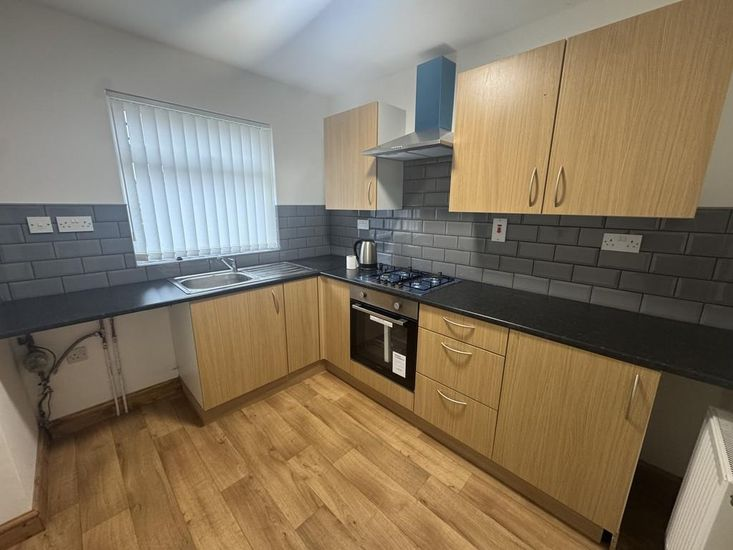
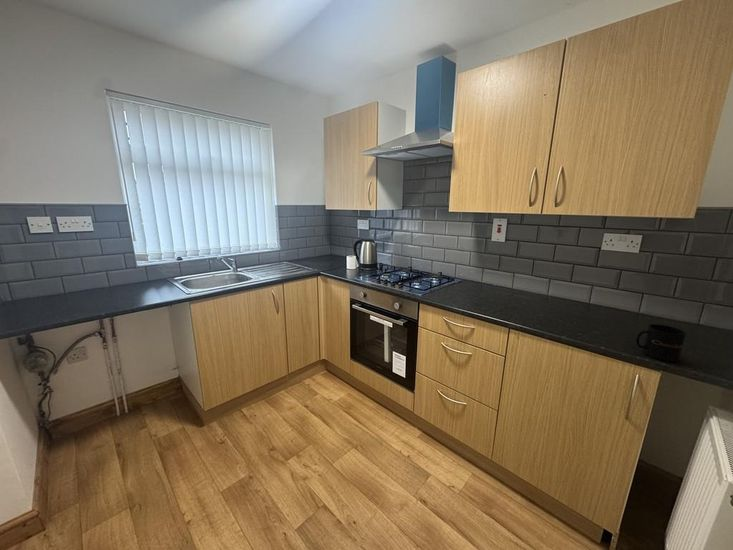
+ mug [635,323,687,362]
